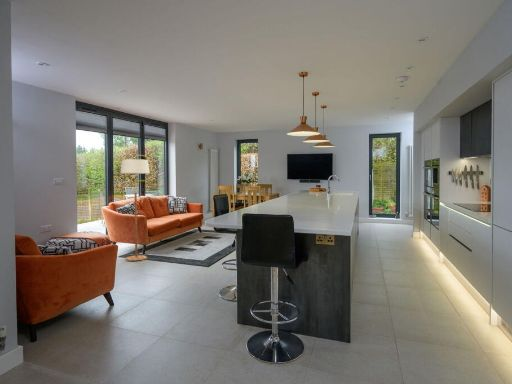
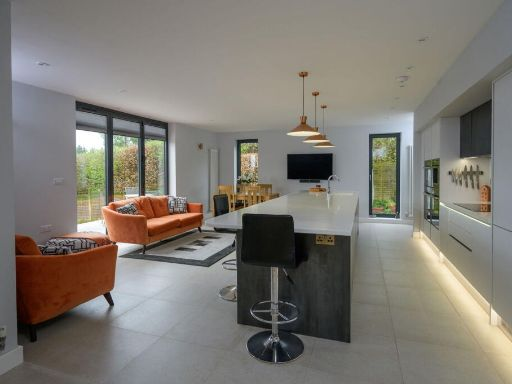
- floor lamp [120,154,154,262]
